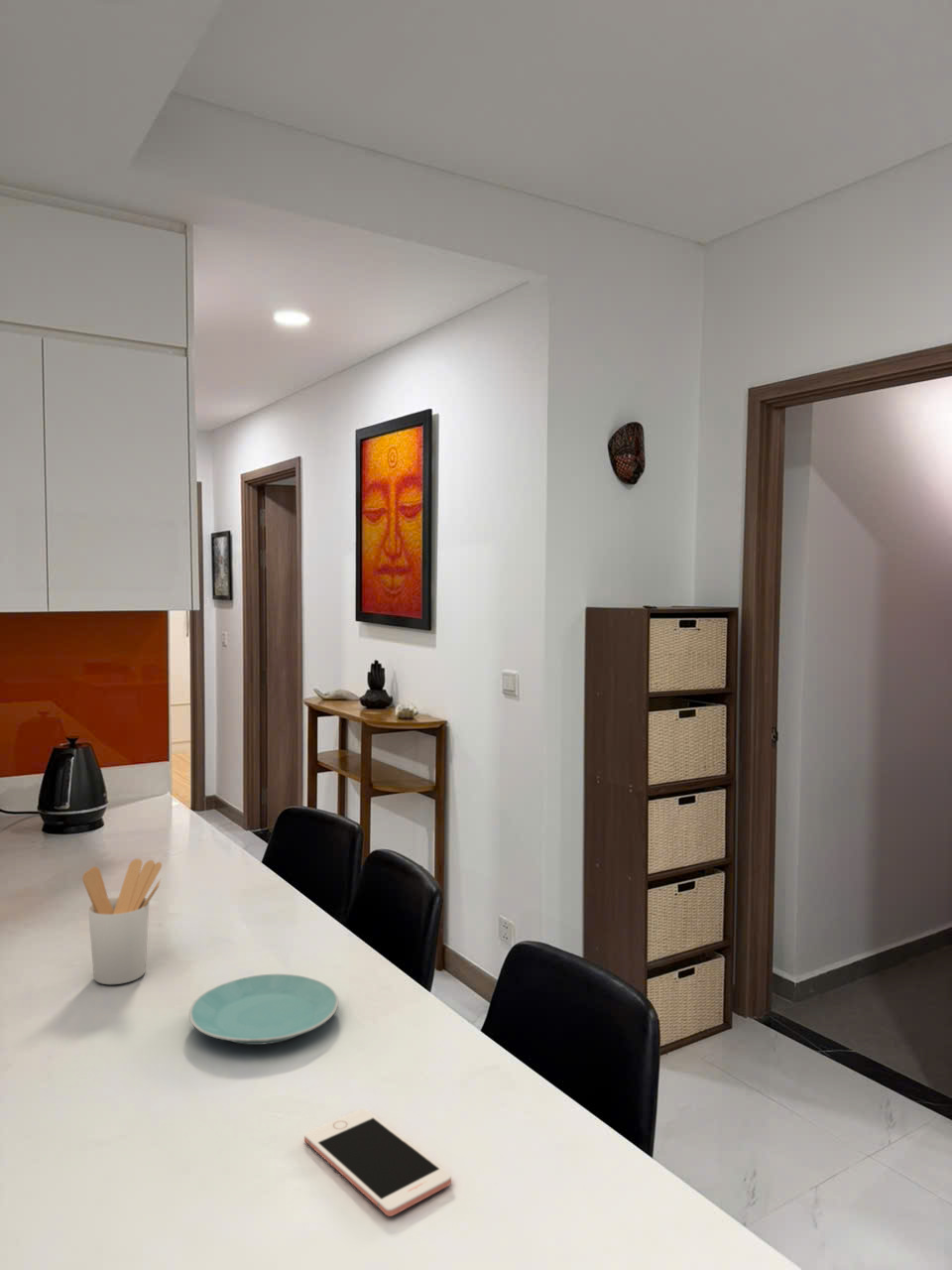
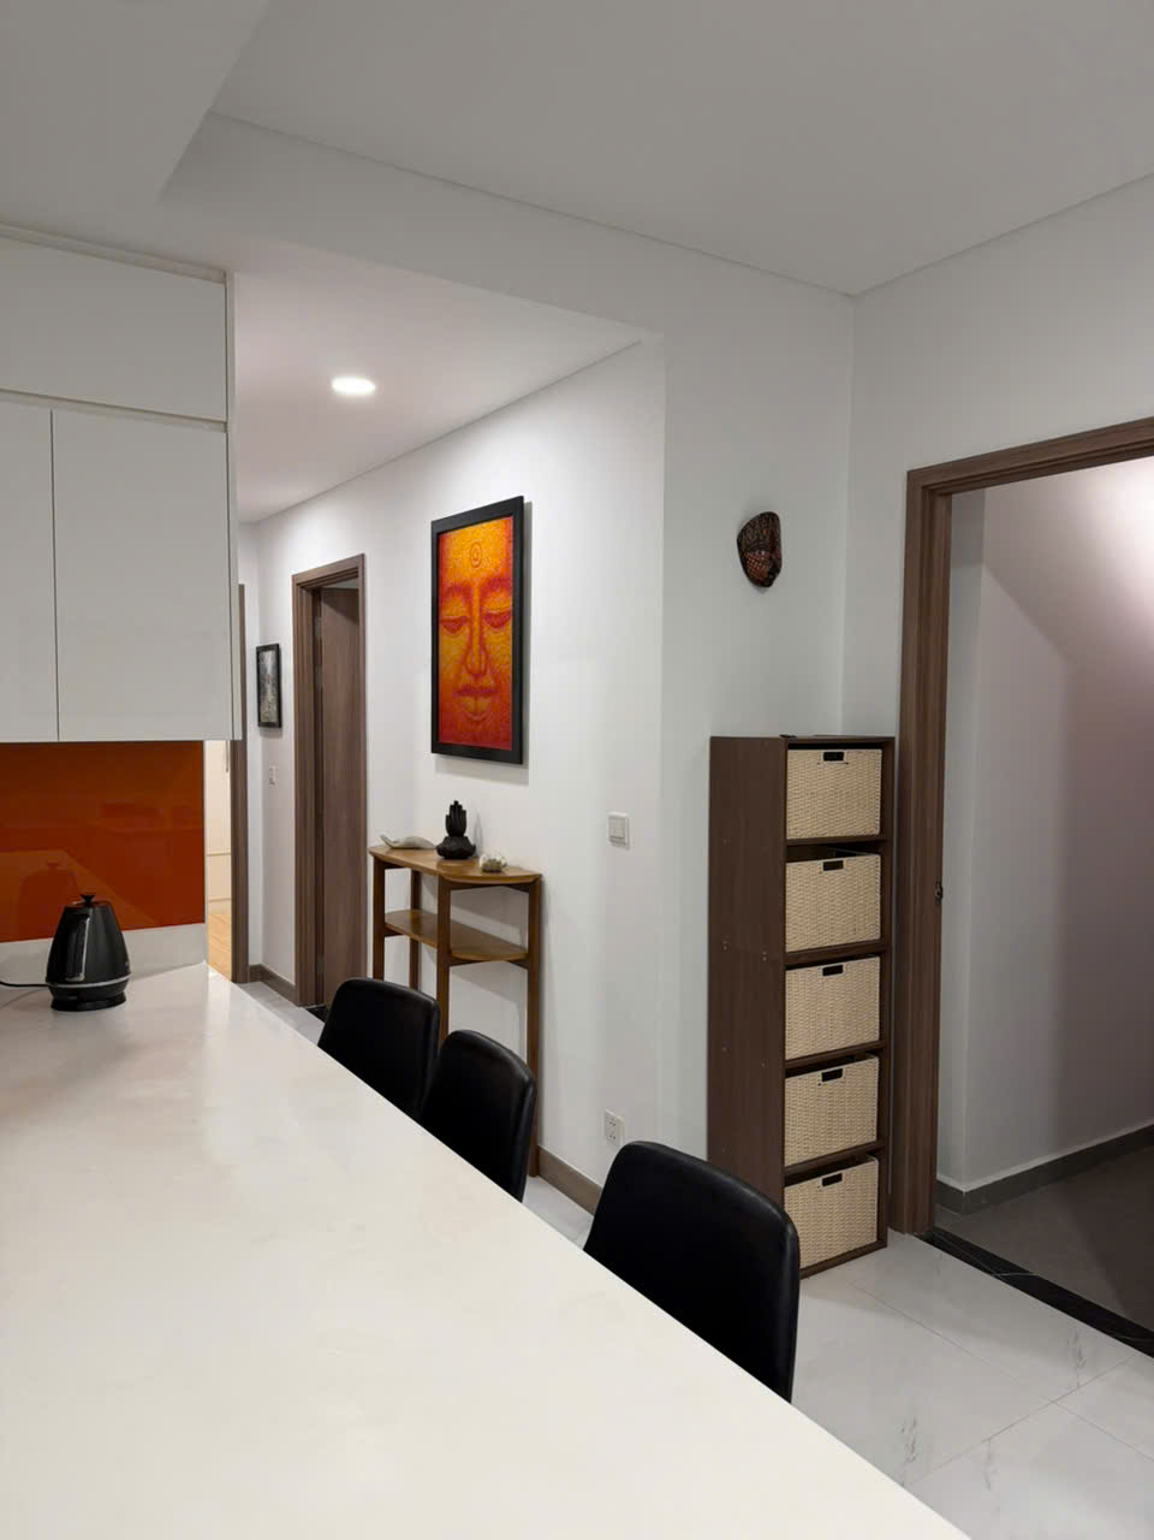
- plate [188,973,339,1046]
- cell phone [303,1107,452,1217]
- utensil holder [81,858,163,985]
